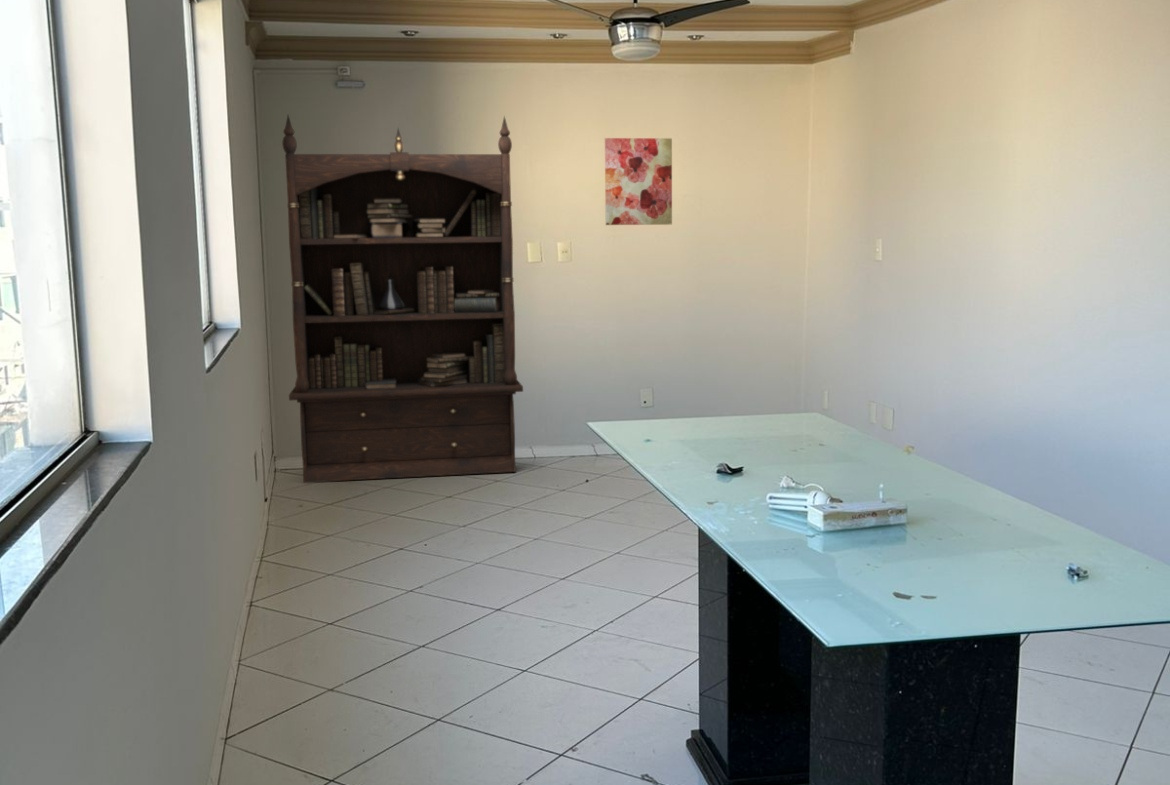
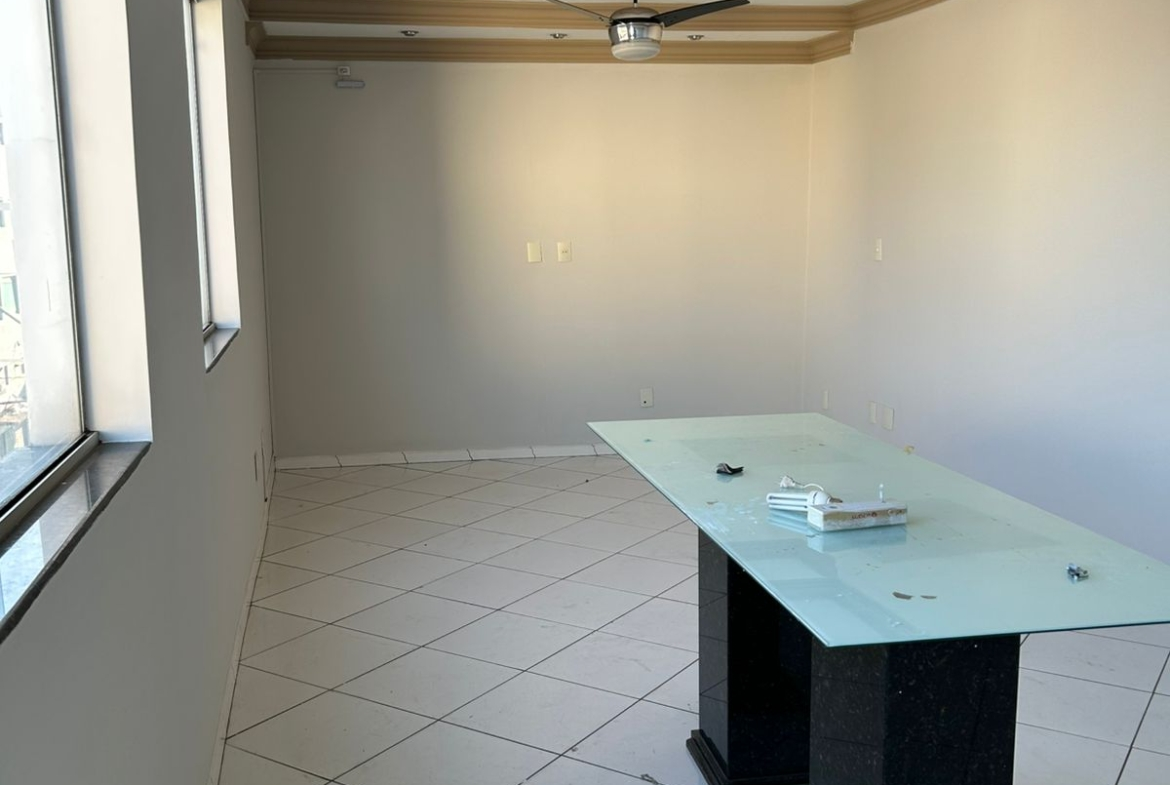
- wall art [604,137,673,226]
- bookcase [281,114,524,484]
